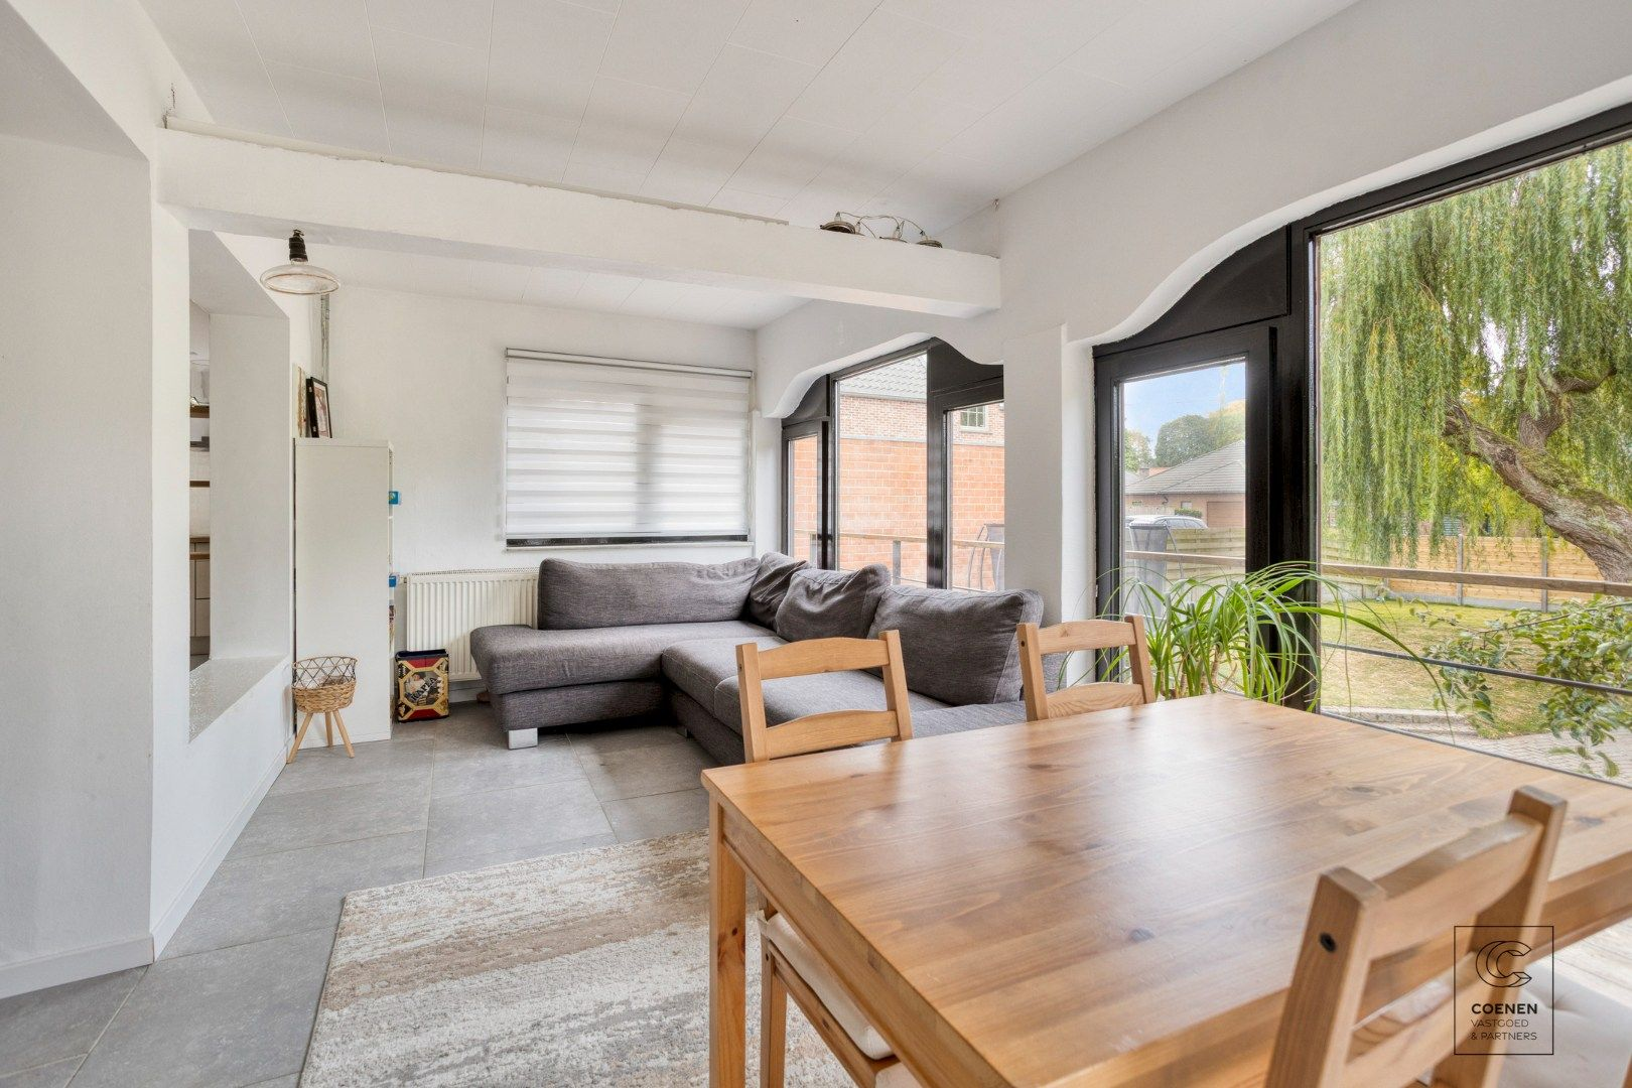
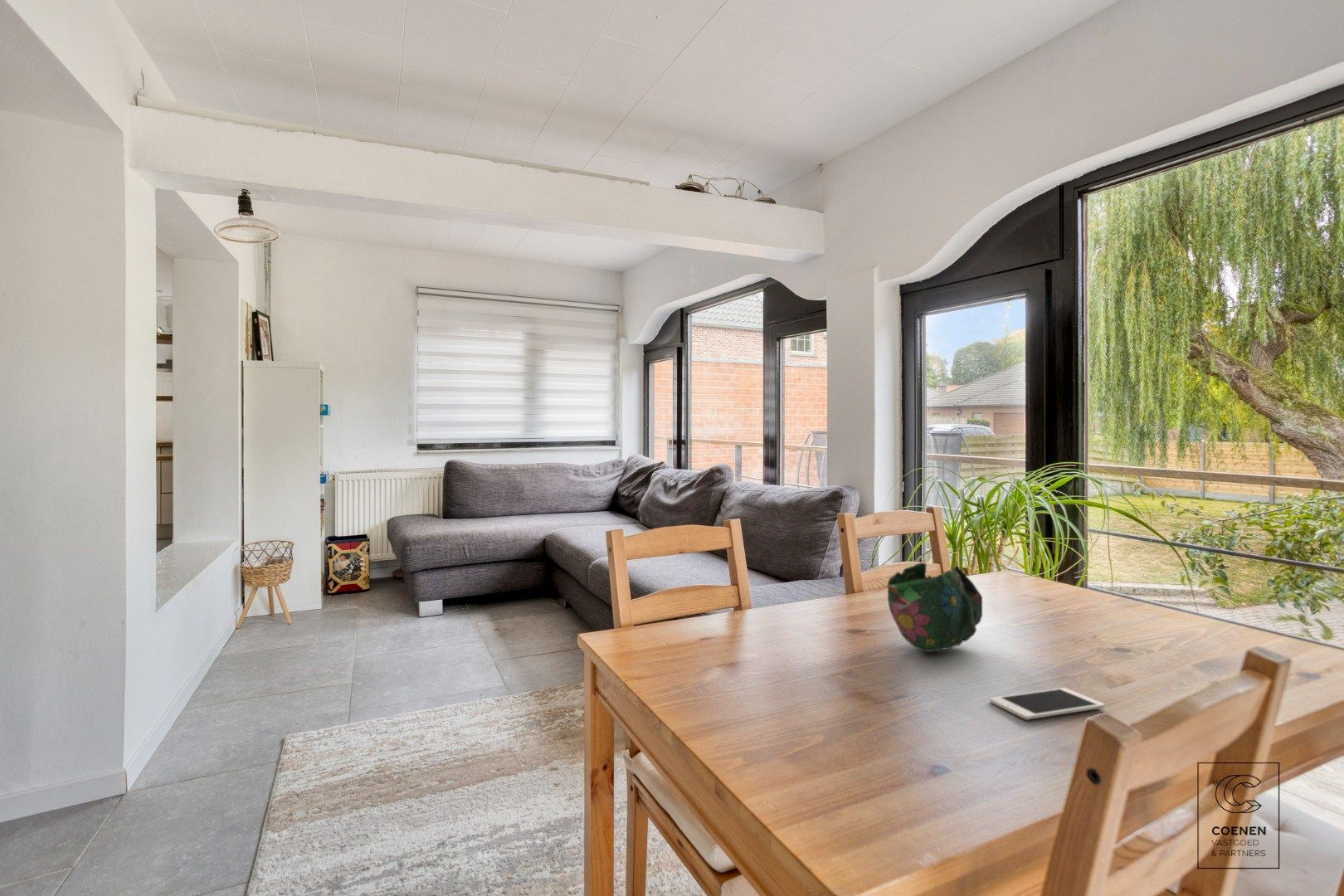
+ decorative bowl [886,562,983,653]
+ cell phone [989,687,1106,721]
